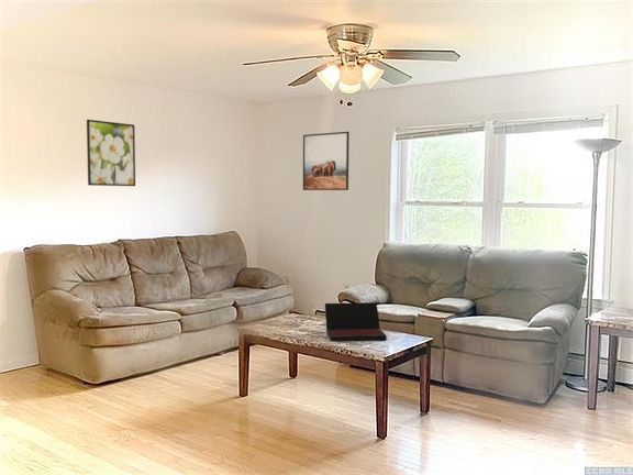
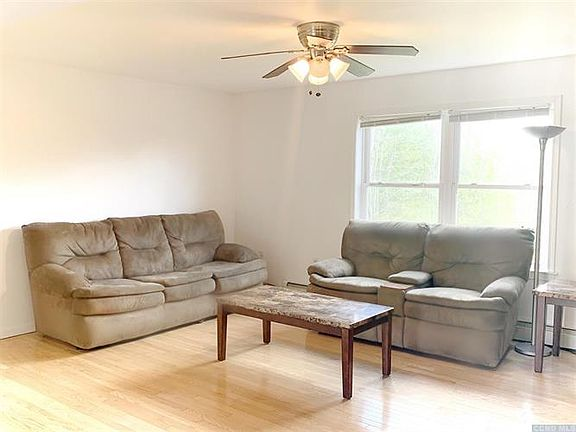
- laptop [324,301,388,342]
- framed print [86,119,136,187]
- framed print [302,131,351,191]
